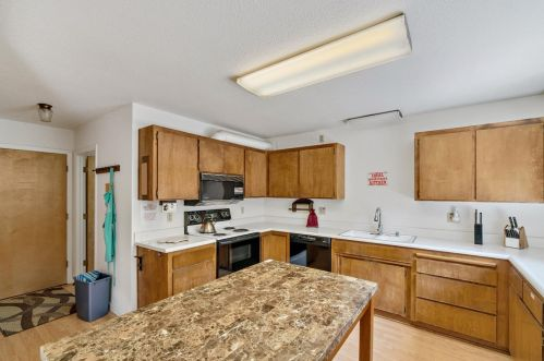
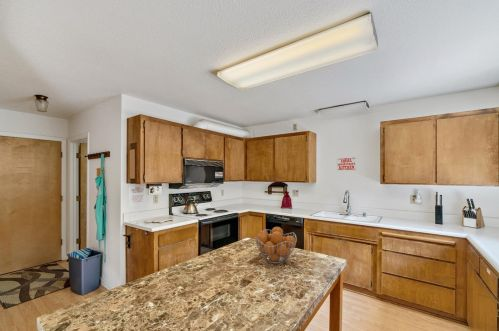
+ fruit basket [254,226,298,264]
